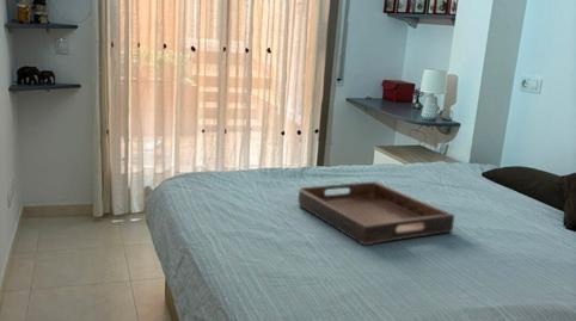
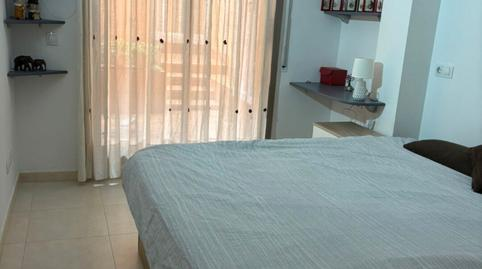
- serving tray [298,180,455,247]
